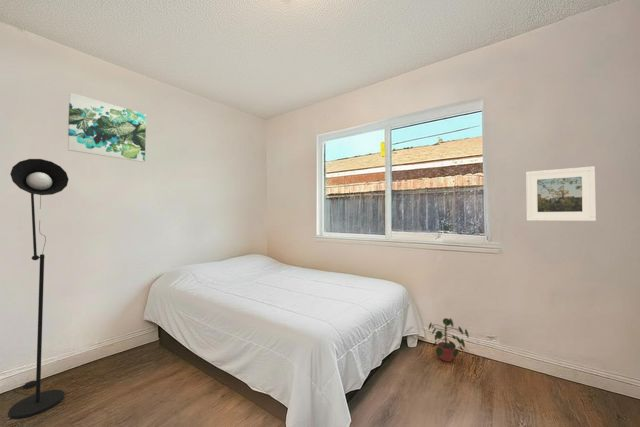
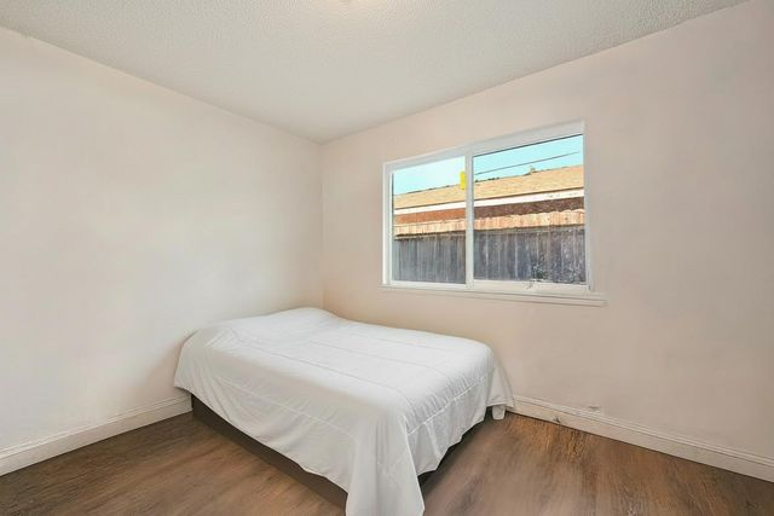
- wall art [67,92,147,163]
- potted plant [427,317,470,363]
- floor lamp [7,158,69,420]
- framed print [525,165,597,222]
